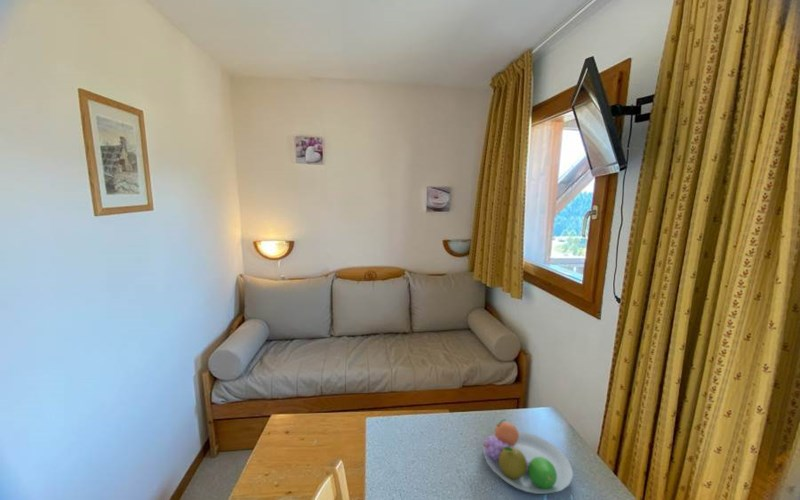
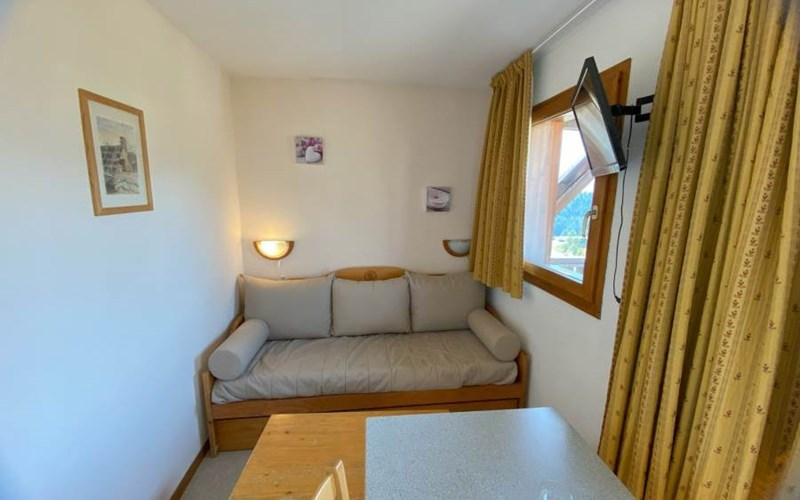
- fruit bowl [482,419,574,495]
